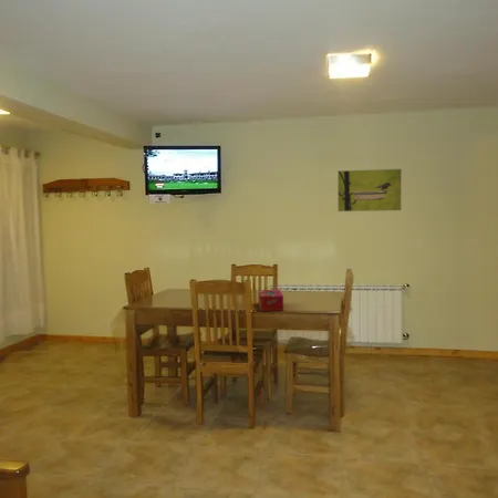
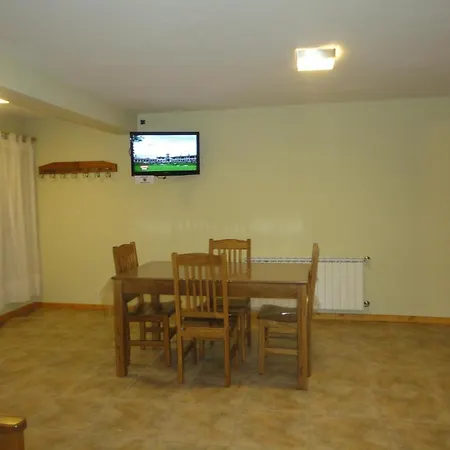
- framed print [336,168,403,212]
- tissue box [258,289,284,312]
